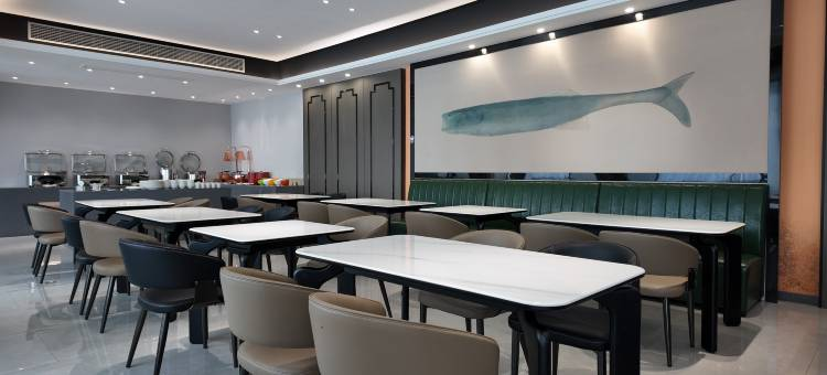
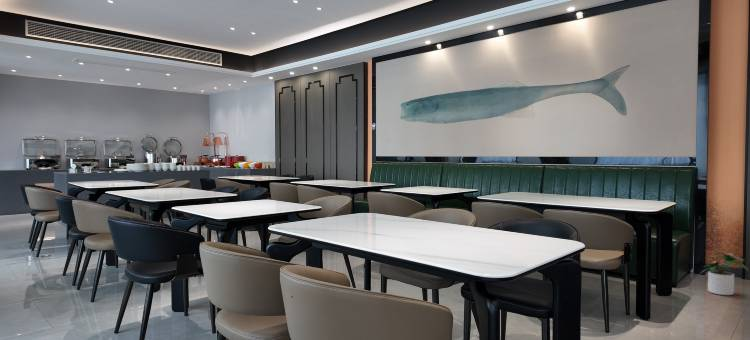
+ potted plant [700,249,750,296]
